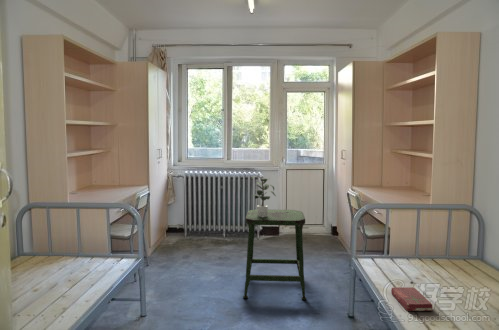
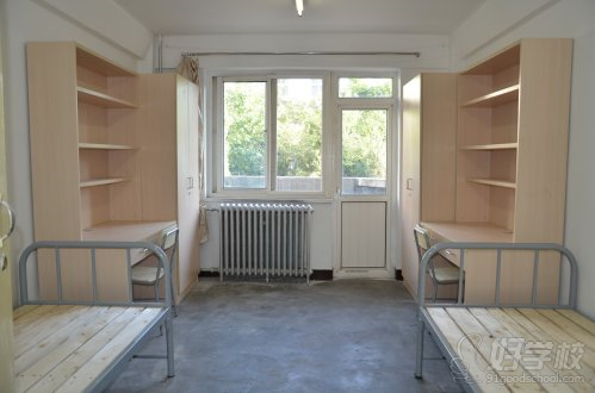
- stool [242,208,307,300]
- book [390,286,433,312]
- potted plant [250,175,277,217]
